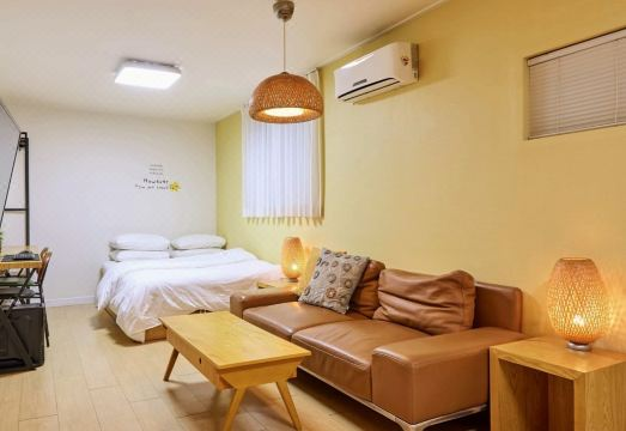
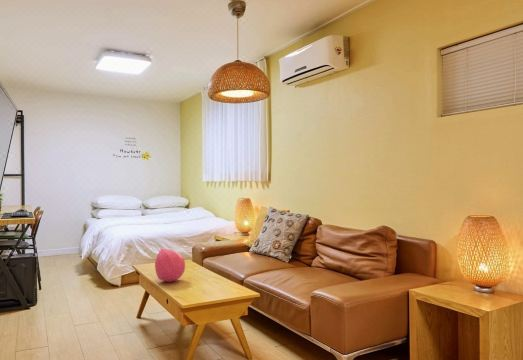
+ decorative ball [154,248,186,283]
